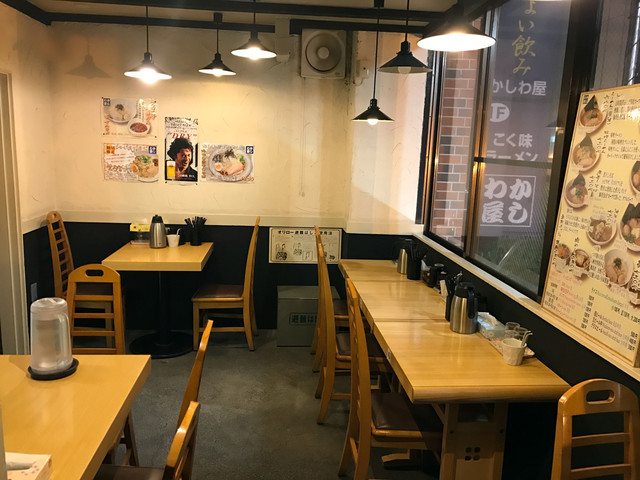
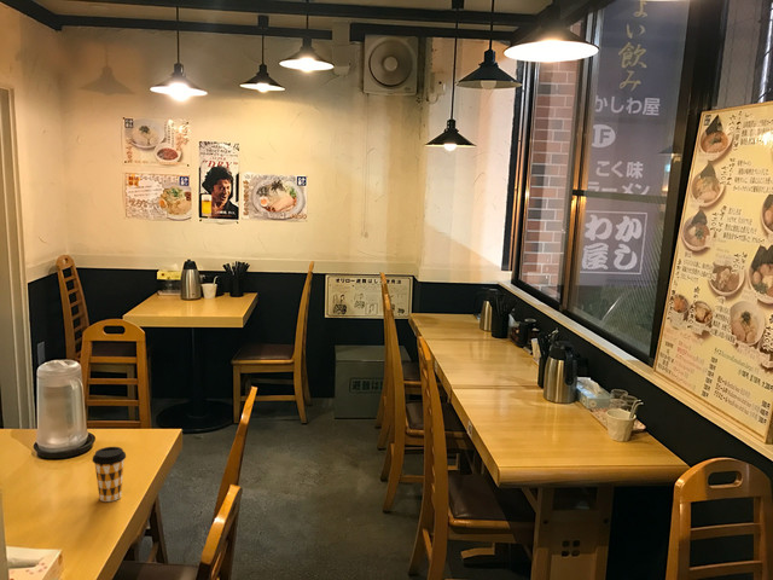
+ coffee cup [91,446,127,503]
